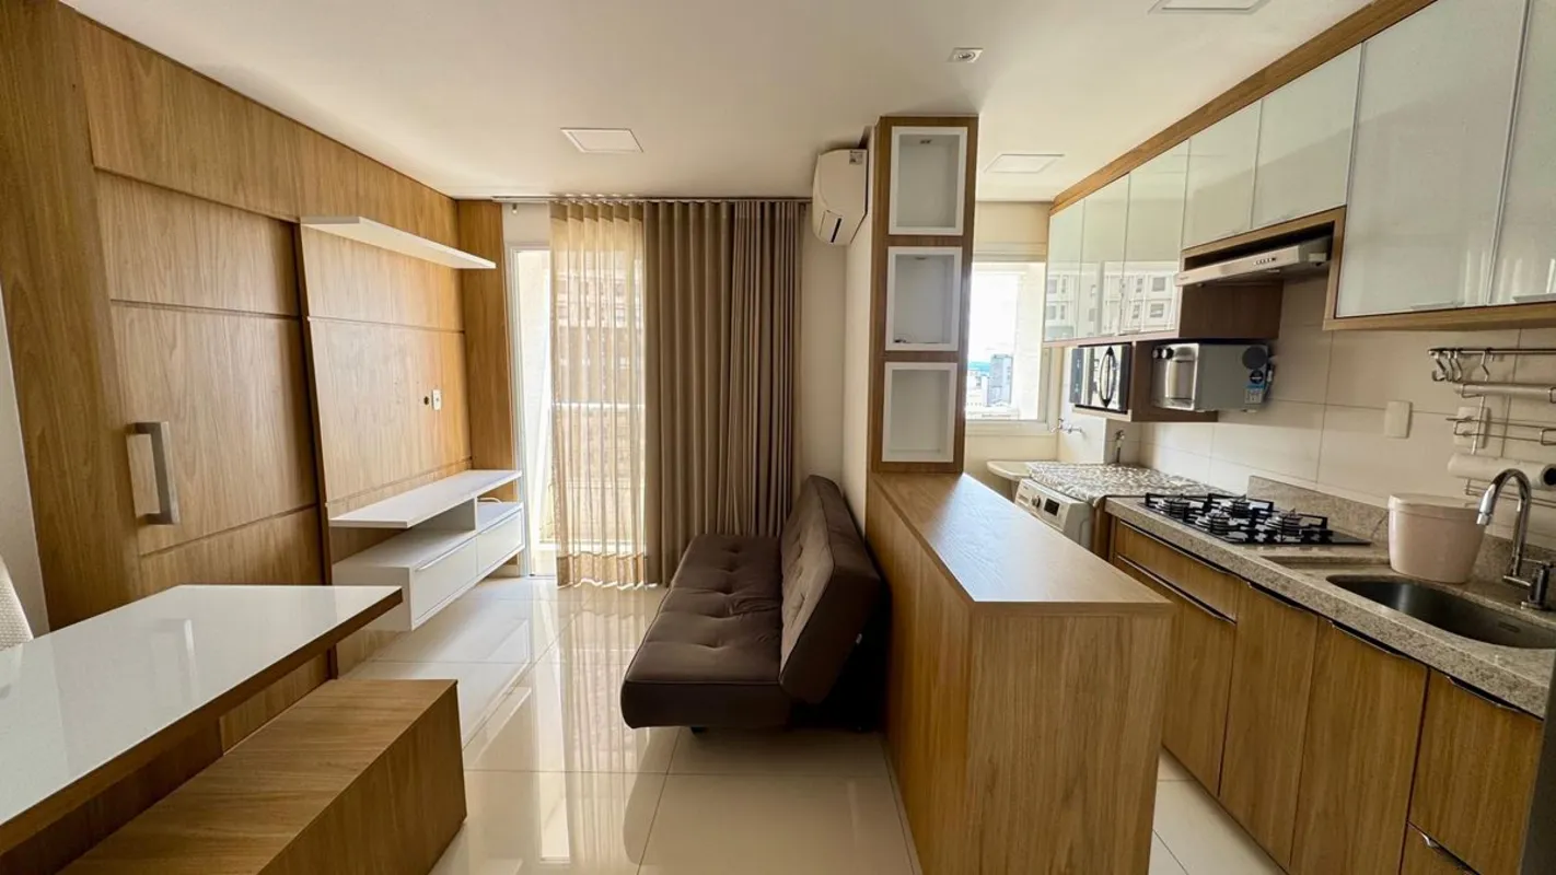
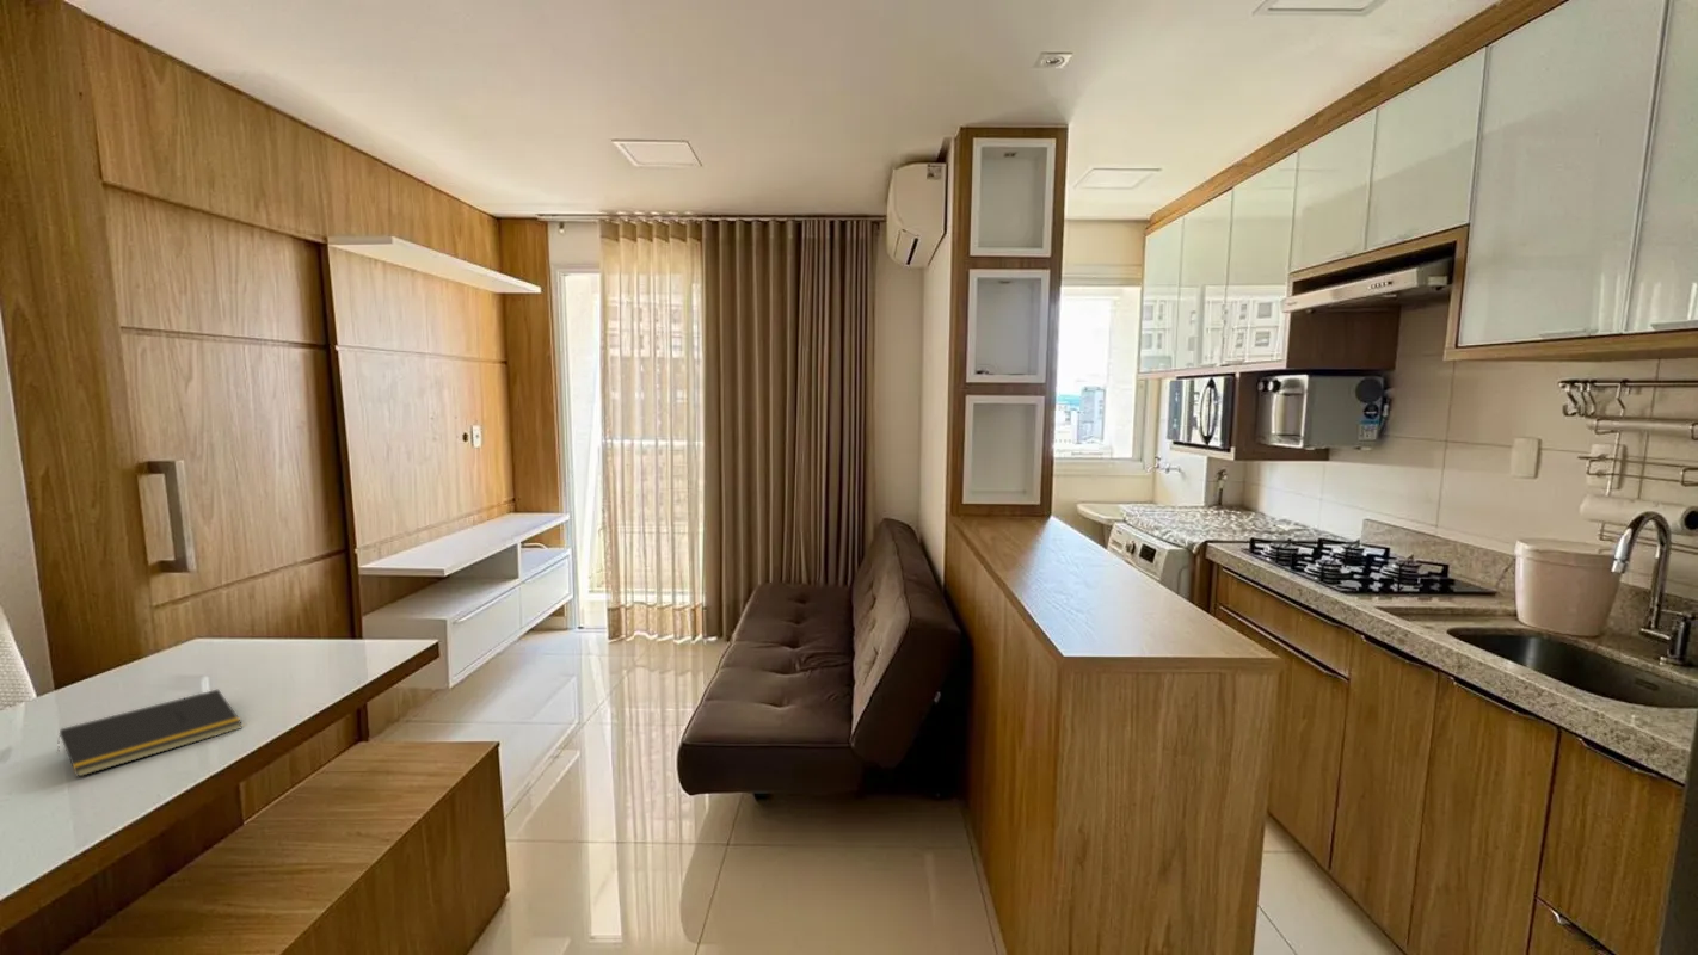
+ notepad [56,688,244,778]
